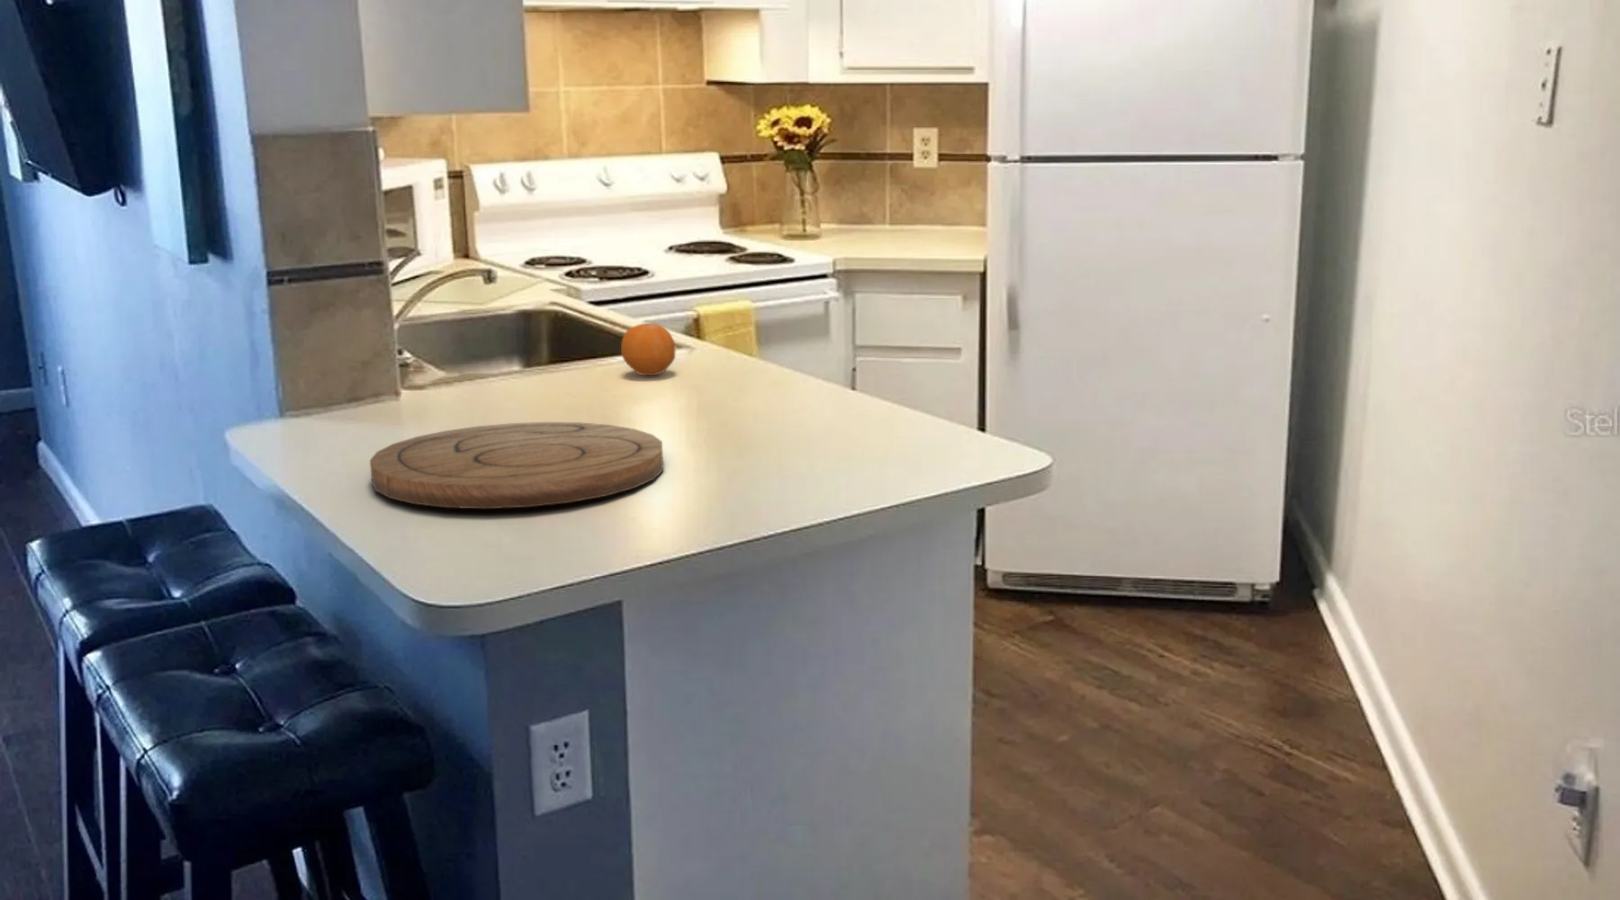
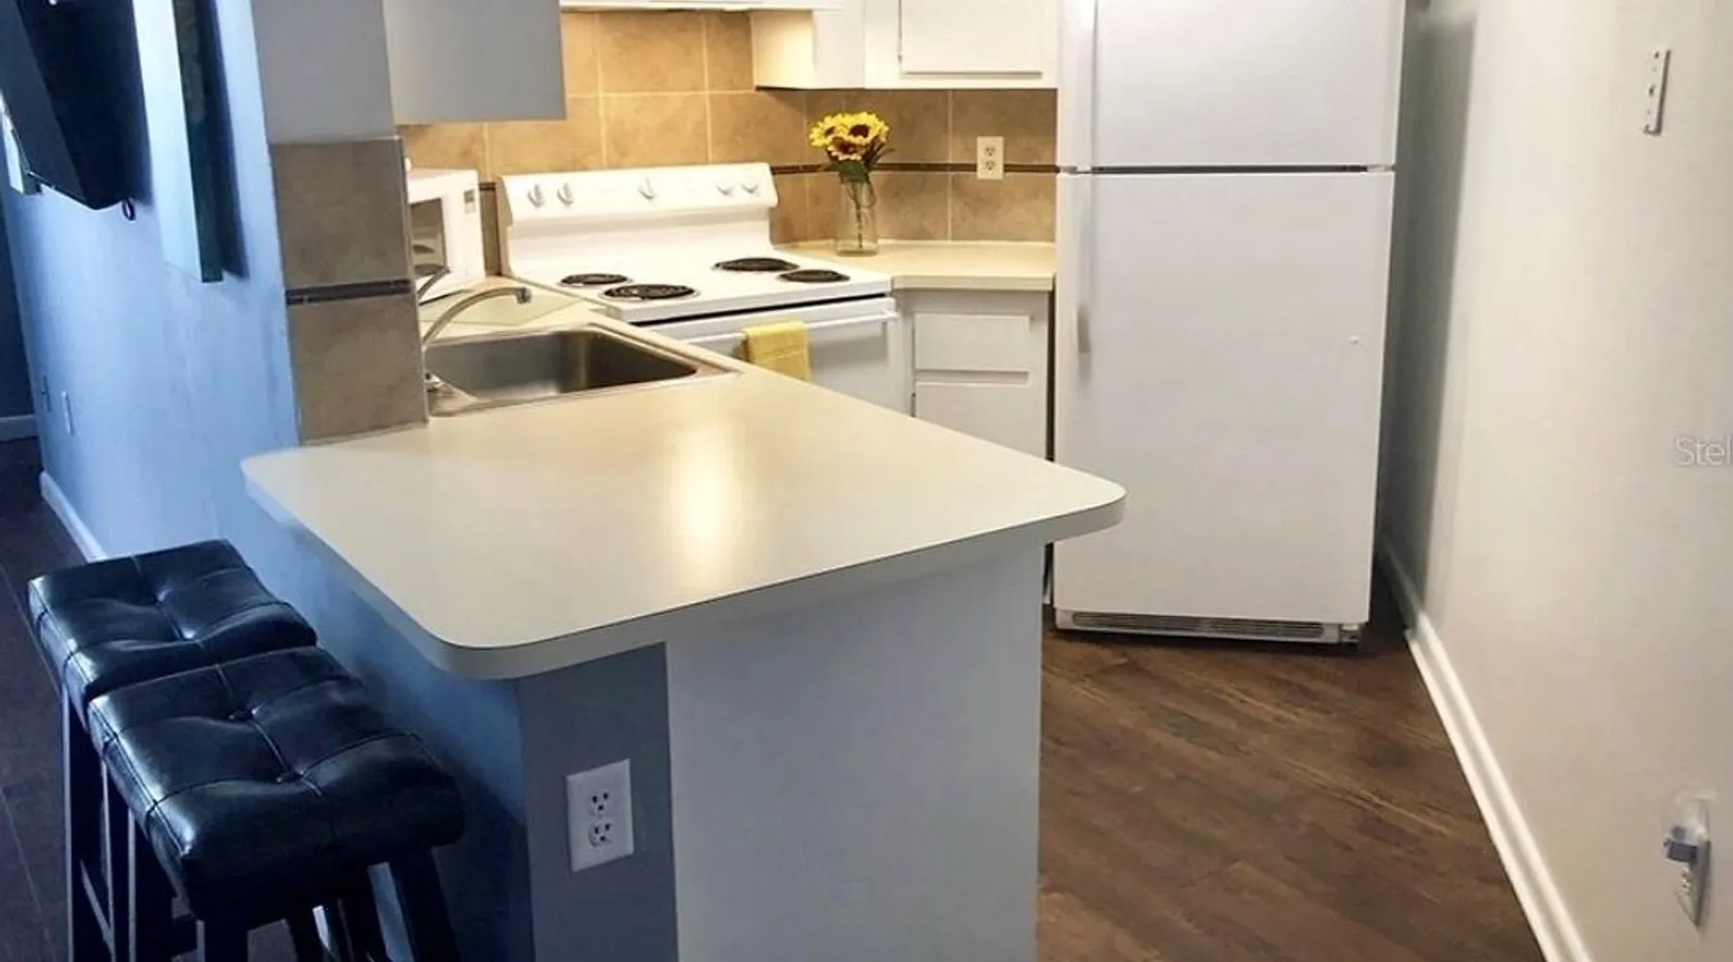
- cutting board [369,421,664,510]
- fruit [621,323,676,376]
